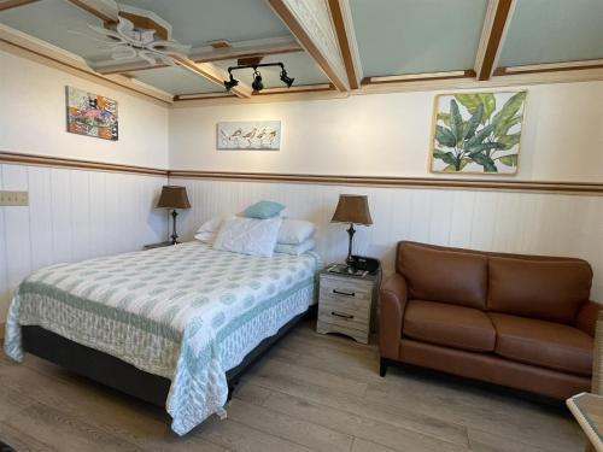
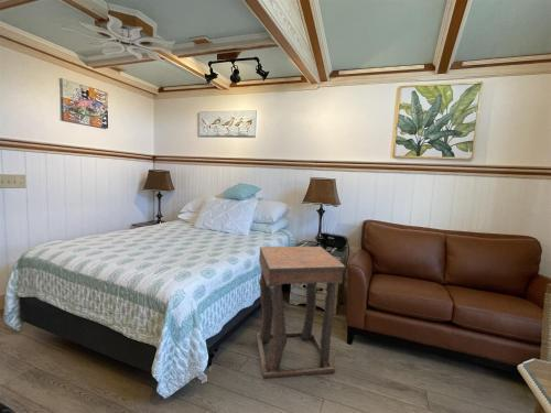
+ side table [256,246,346,380]
